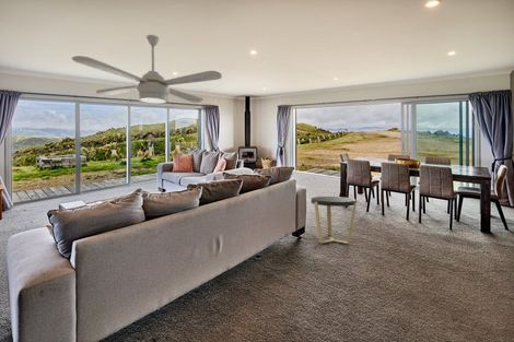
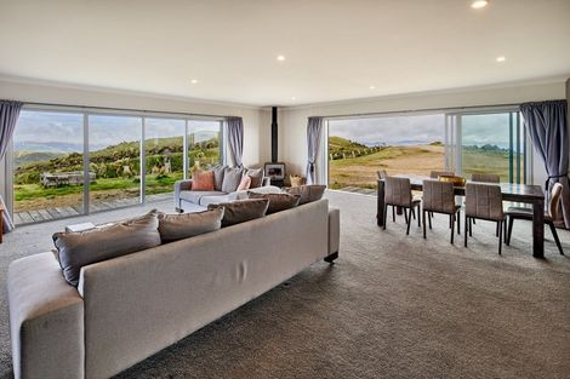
- ceiling fan [71,34,223,105]
- side table [311,196,358,245]
